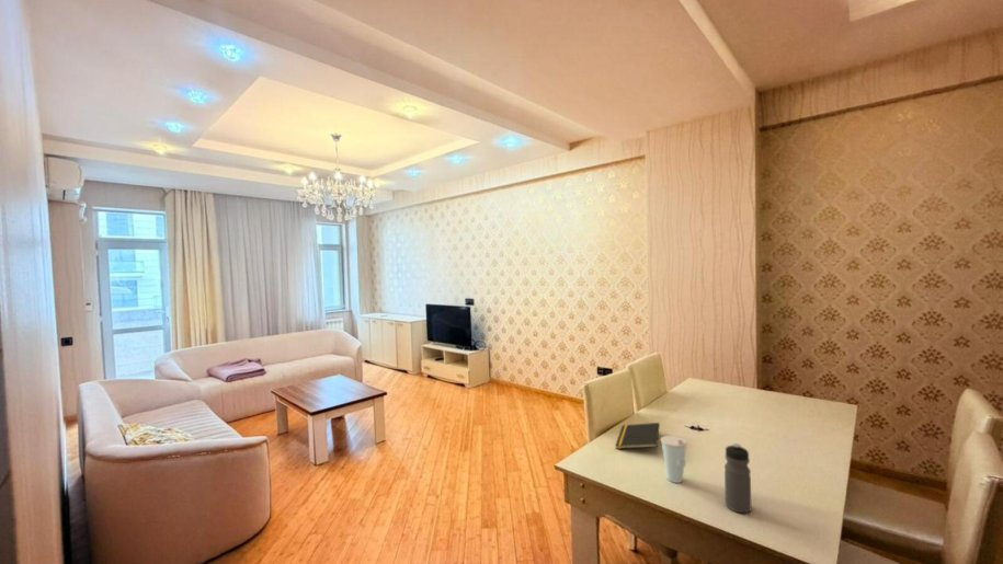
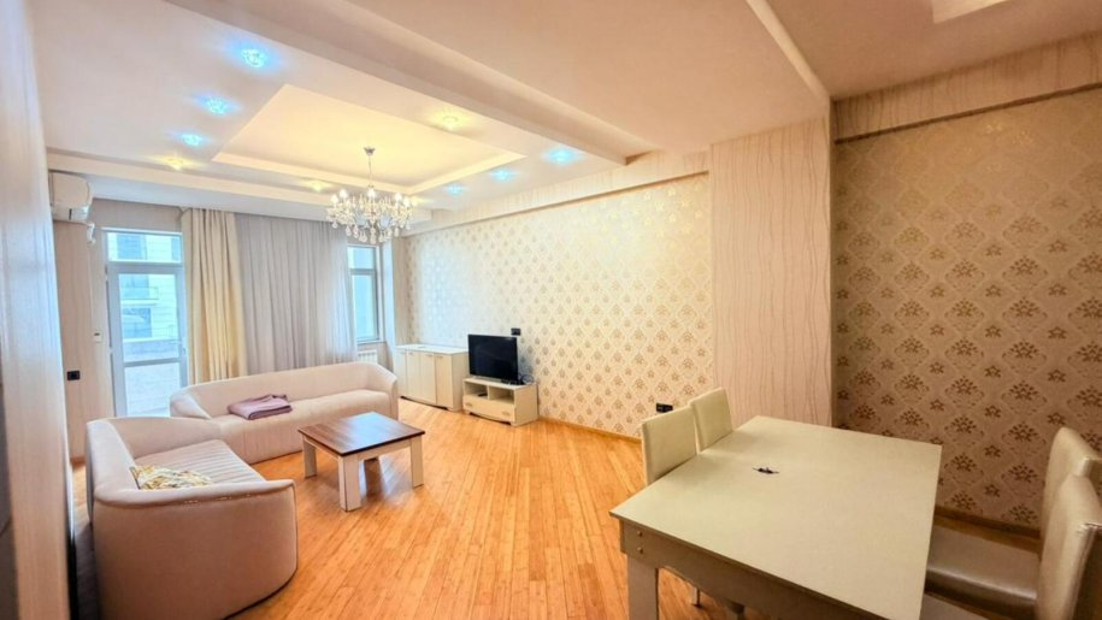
- cup [660,435,688,484]
- notepad [614,422,661,450]
- water bottle [723,442,752,514]
